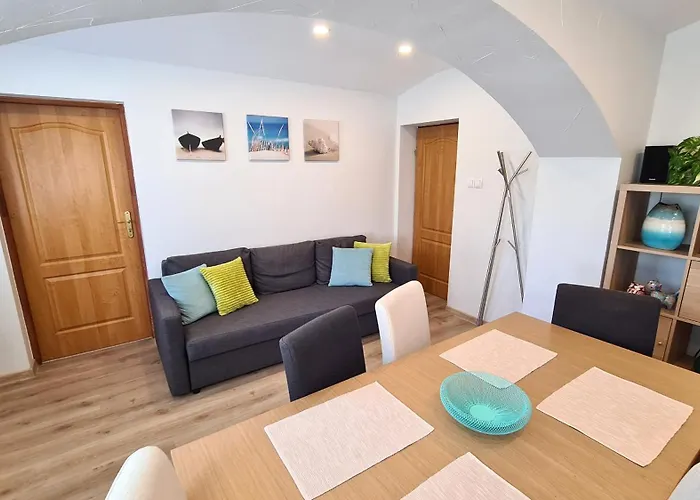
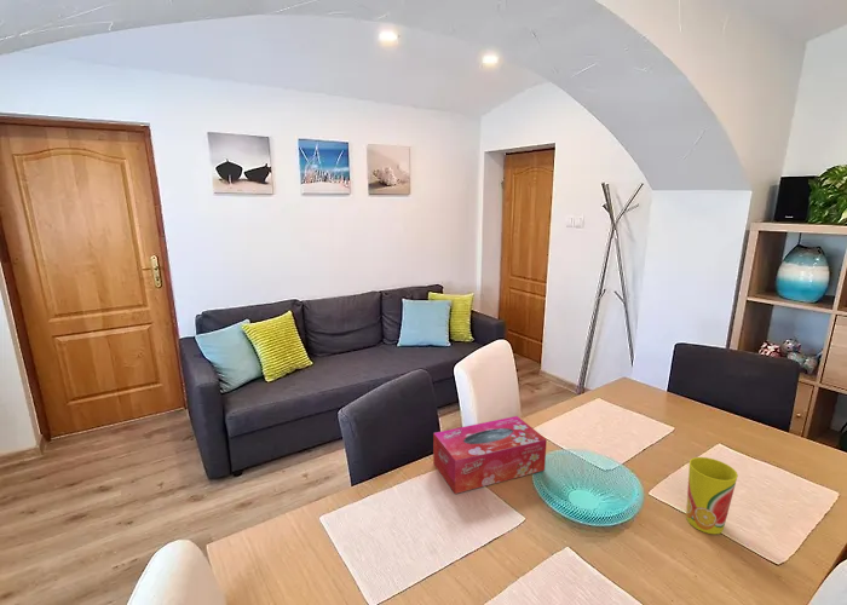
+ tissue box [432,415,548,495]
+ cup [685,456,739,535]
